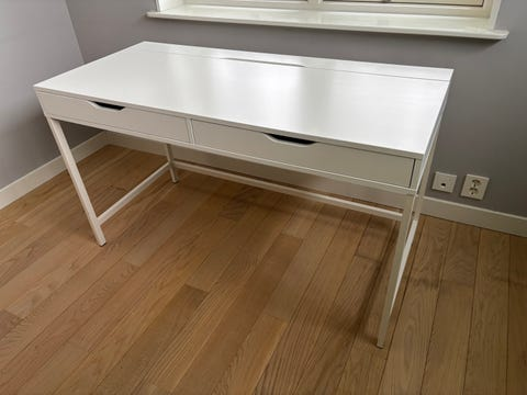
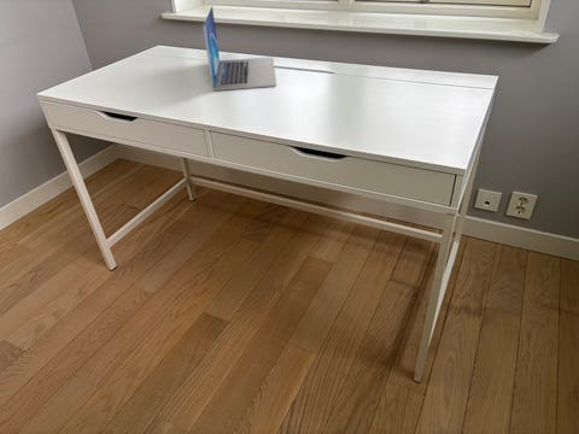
+ laptop [201,5,277,92]
